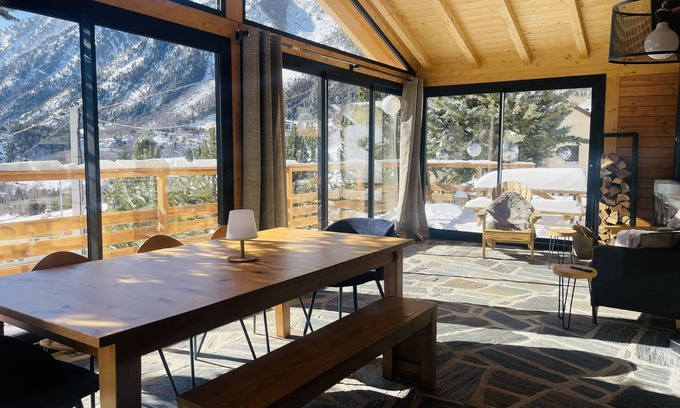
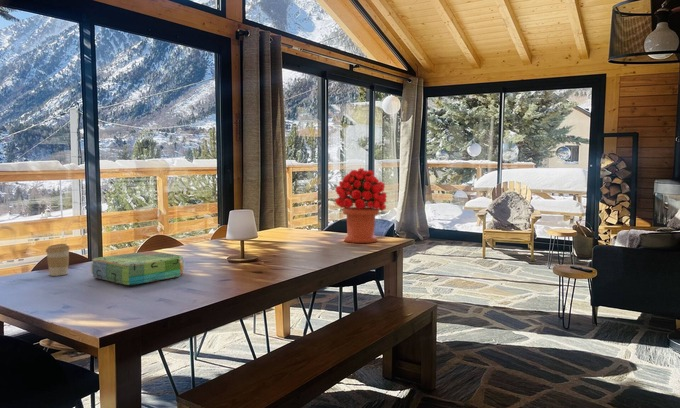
+ board game [90,250,185,286]
+ coffee cup [45,243,71,277]
+ bouquet [334,167,388,244]
